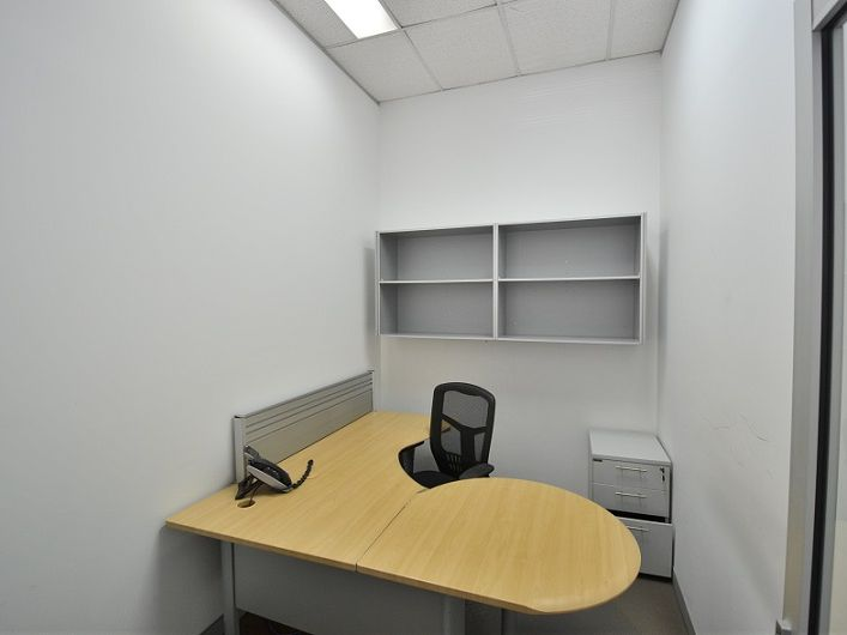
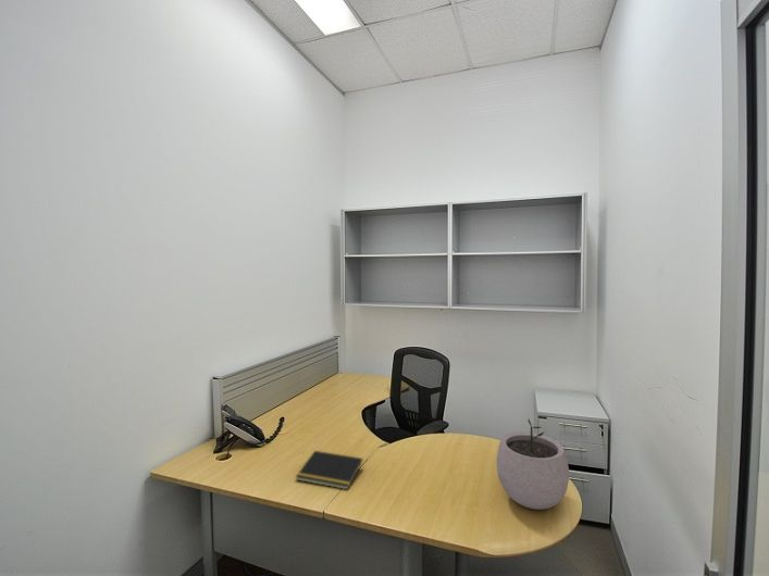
+ notepad [295,450,363,491]
+ plant pot [496,418,570,511]
